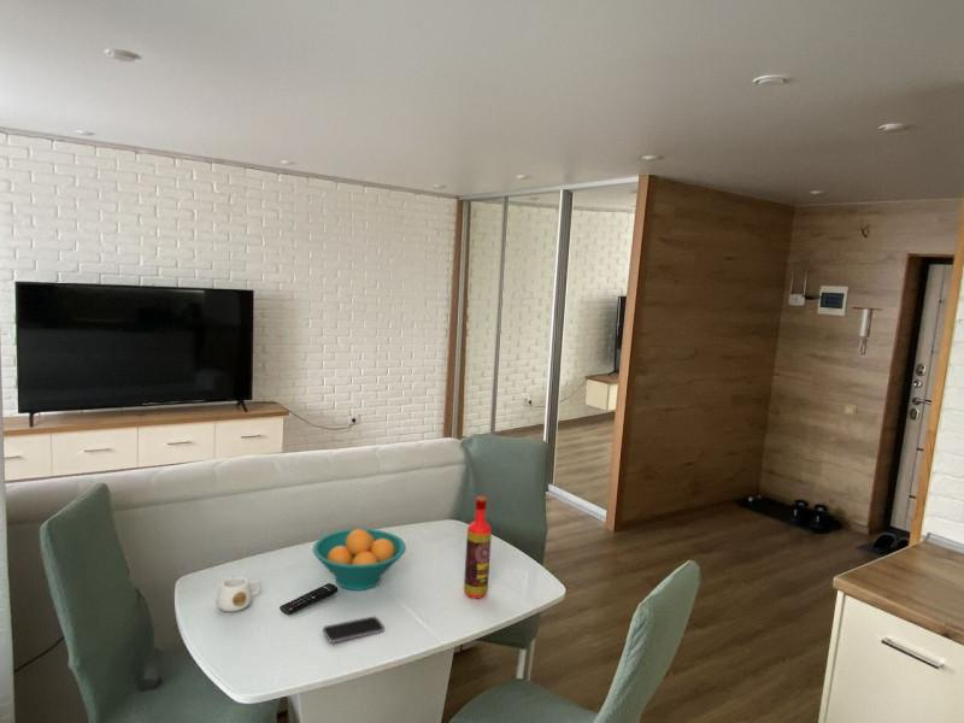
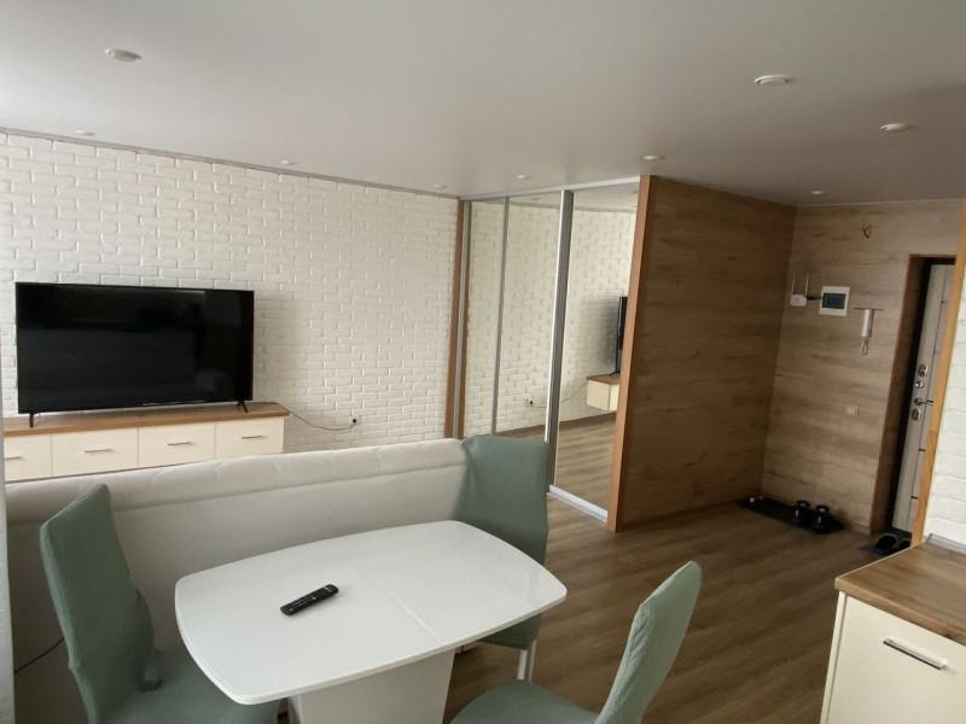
- smartphone [322,616,386,643]
- fruit bowl [311,528,407,592]
- mug [216,575,261,613]
- bottle [463,495,493,600]
